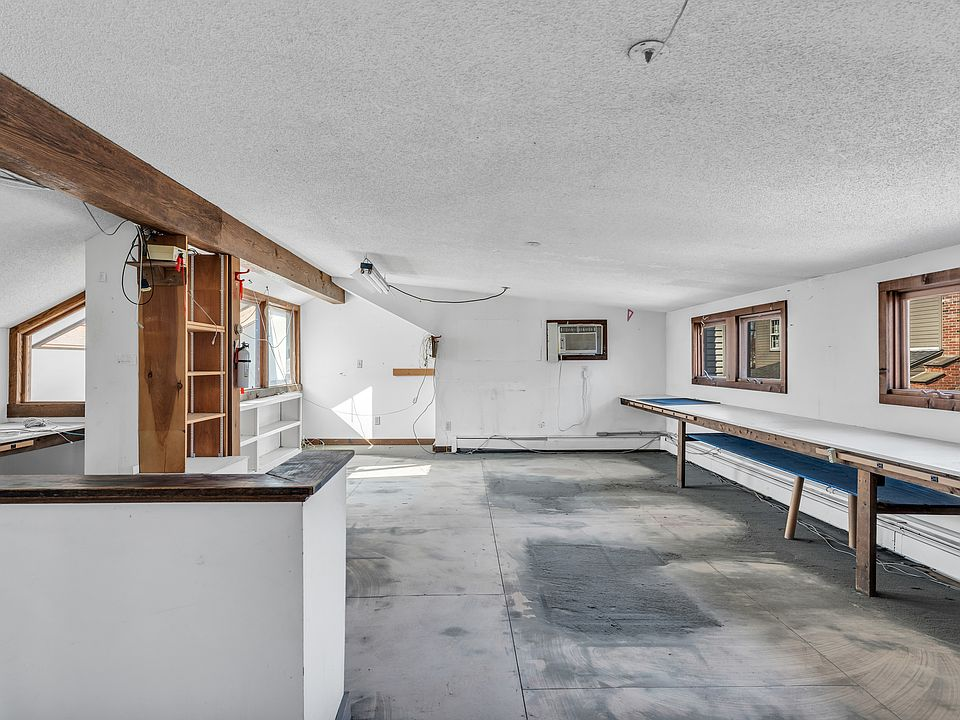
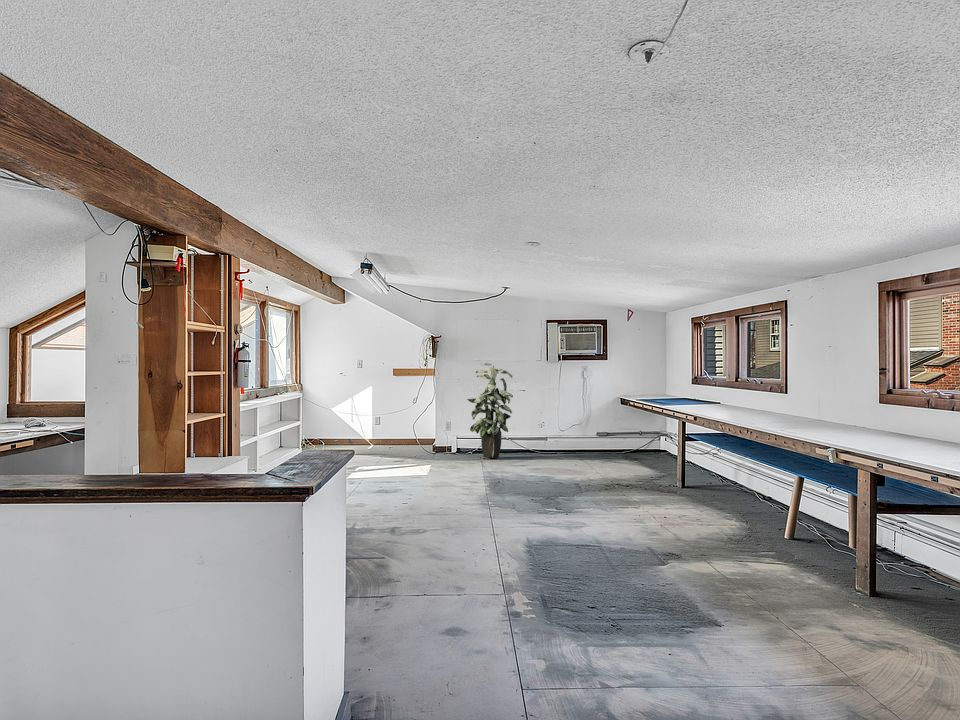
+ indoor plant [466,362,514,459]
